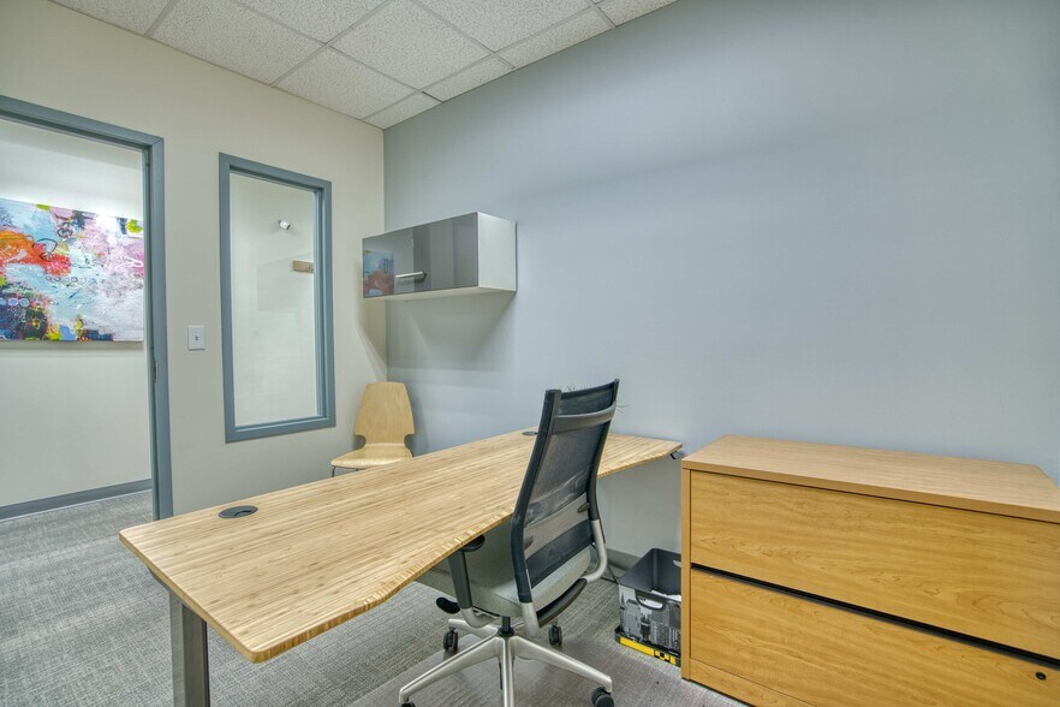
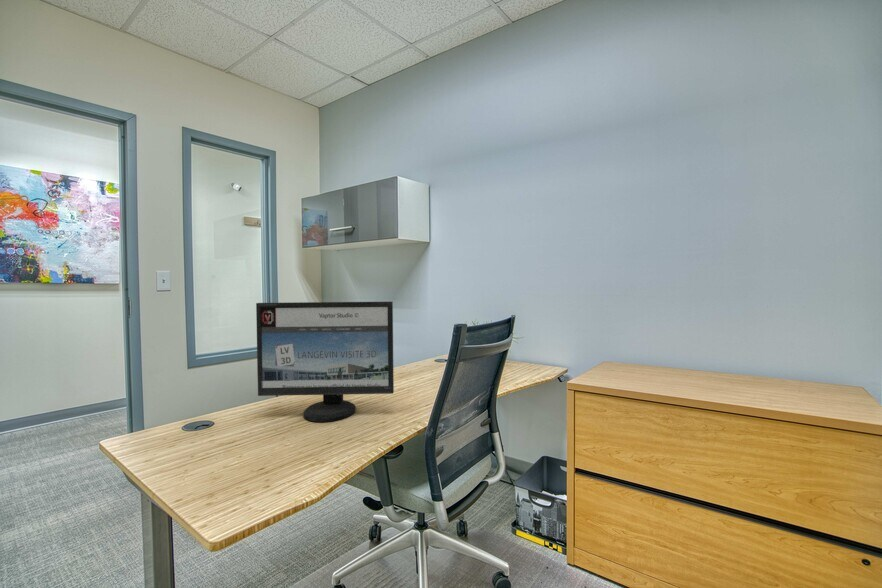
+ computer monitor [255,301,395,423]
